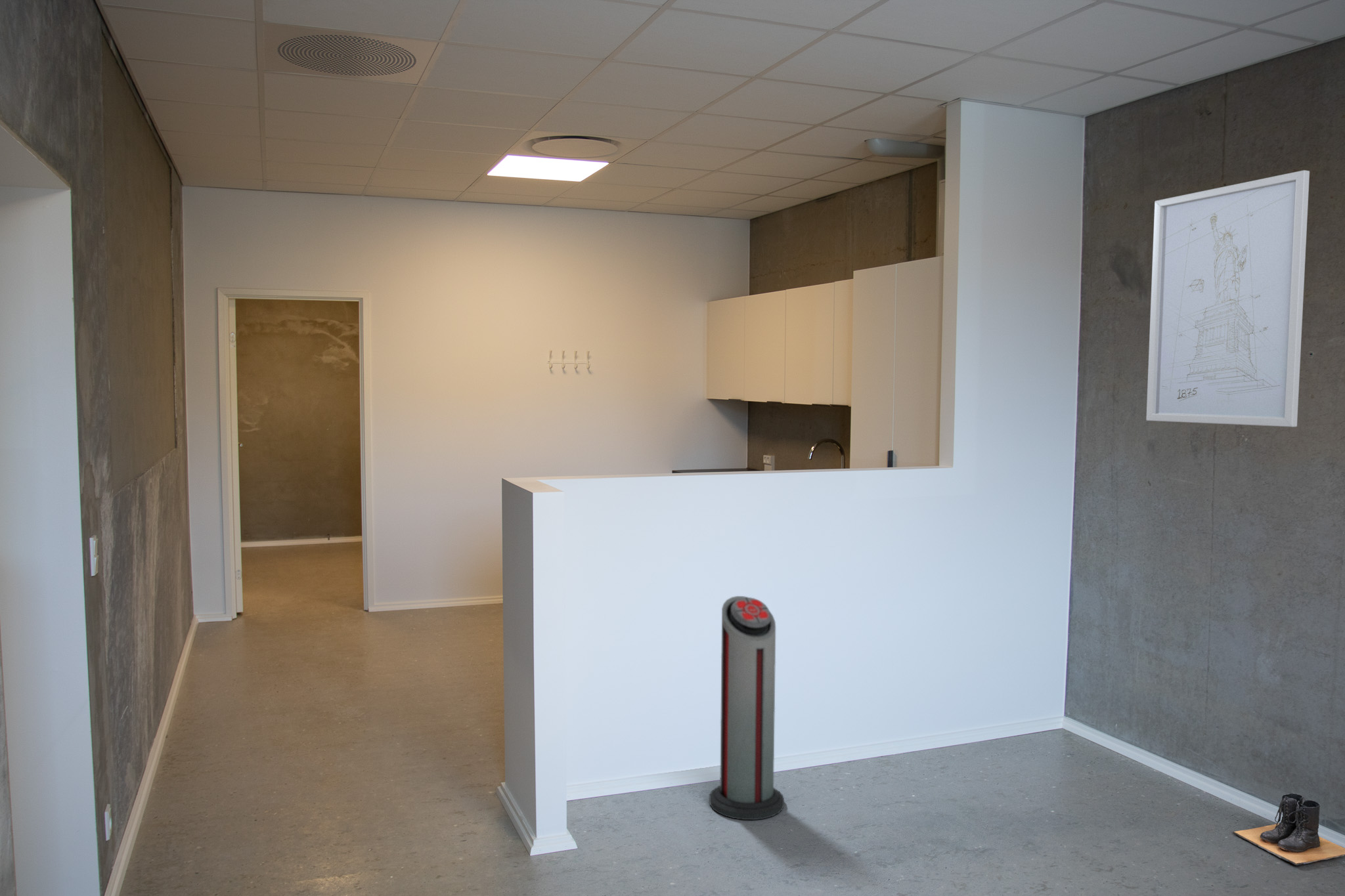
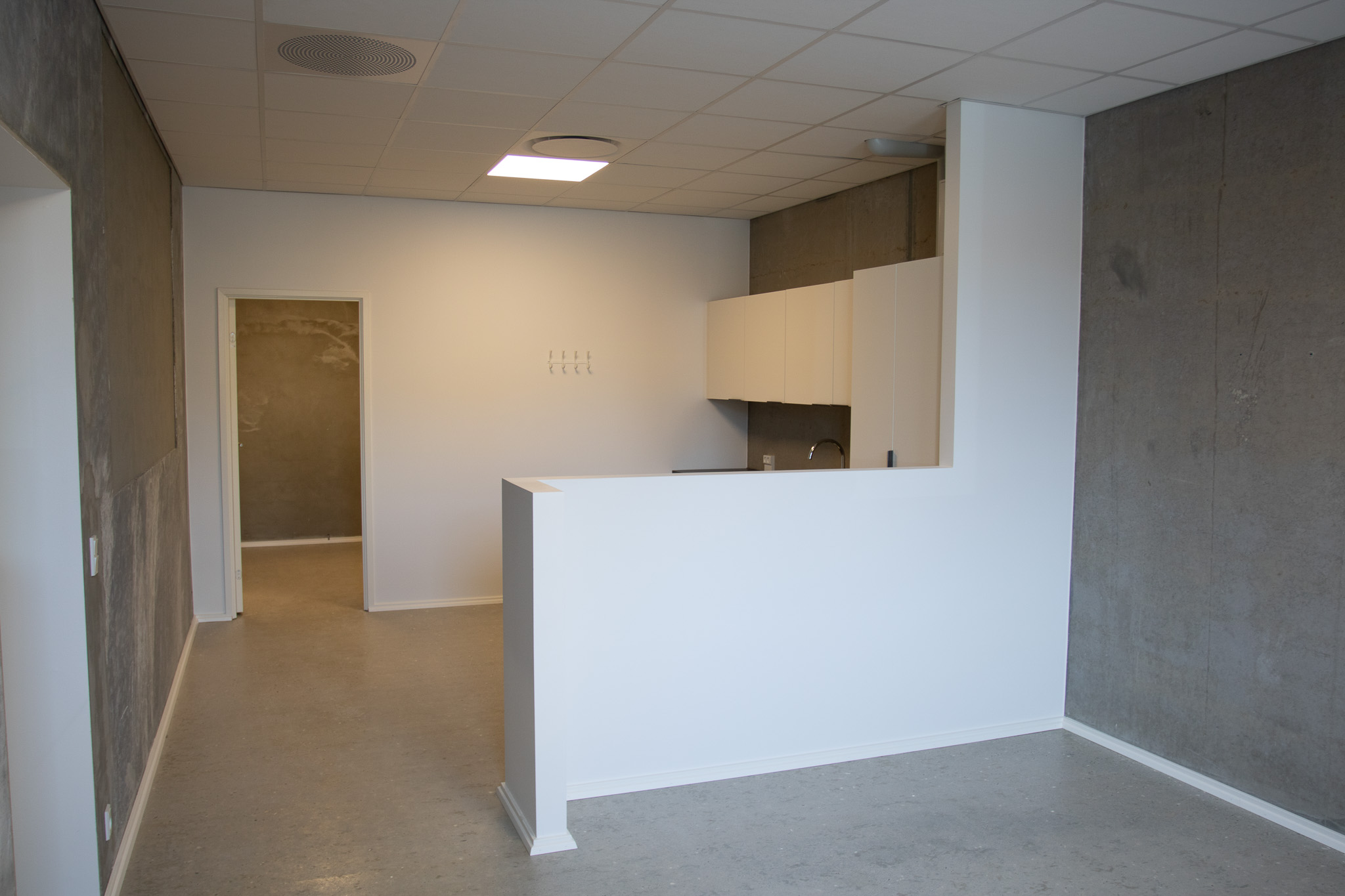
- air purifier [709,595,785,821]
- wall art [1145,169,1310,427]
- boots [1233,793,1345,866]
